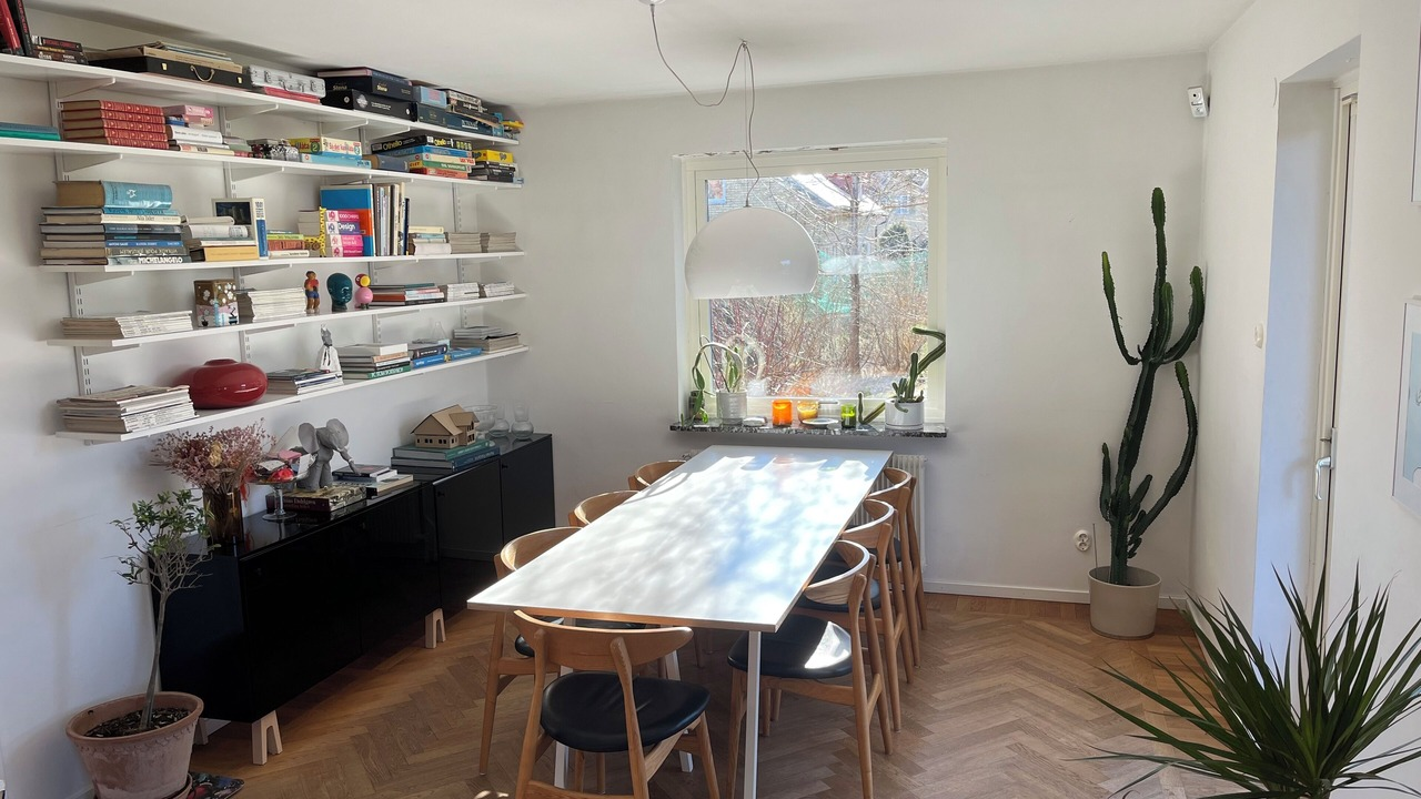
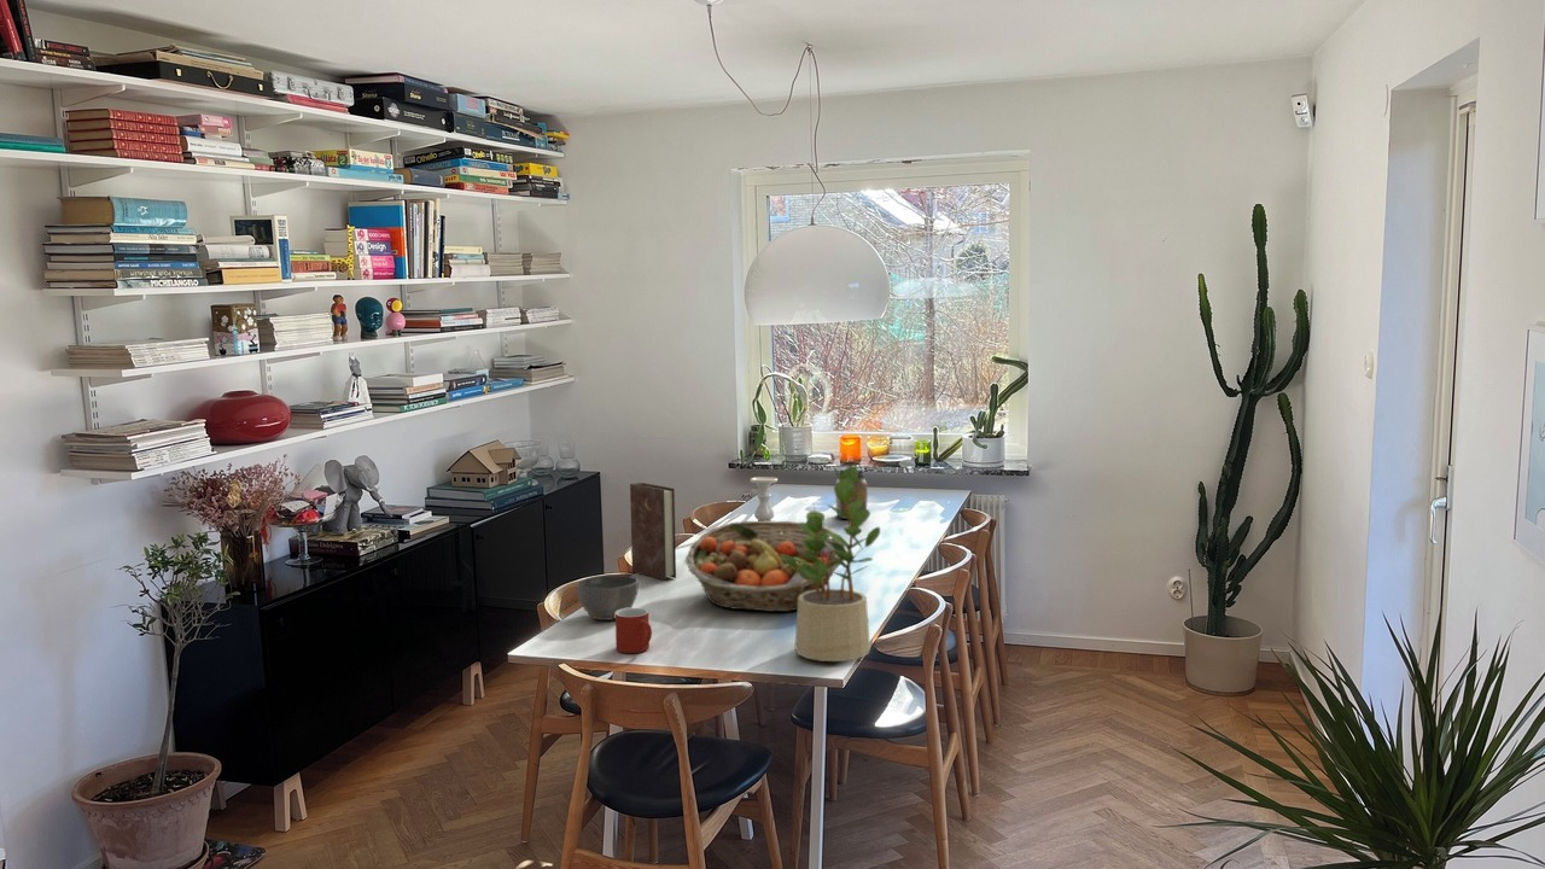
+ book [629,482,677,582]
+ jar [834,467,869,520]
+ candle holder [750,476,779,521]
+ bowl [576,573,640,622]
+ mug [614,607,653,654]
+ fruit basket [684,520,846,613]
+ potted plant [780,465,881,663]
